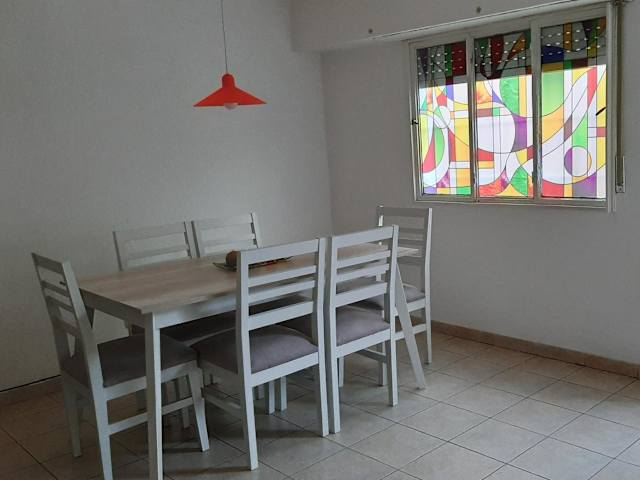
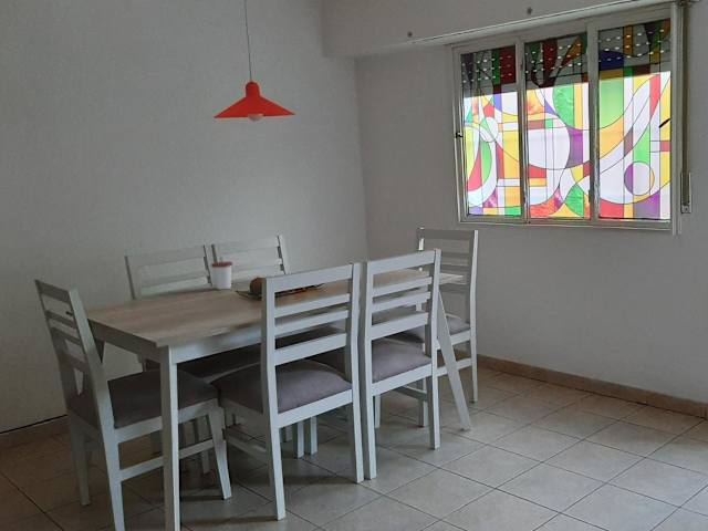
+ cup [210,258,233,291]
